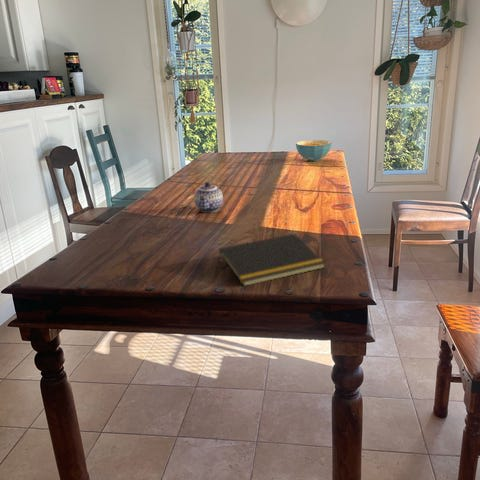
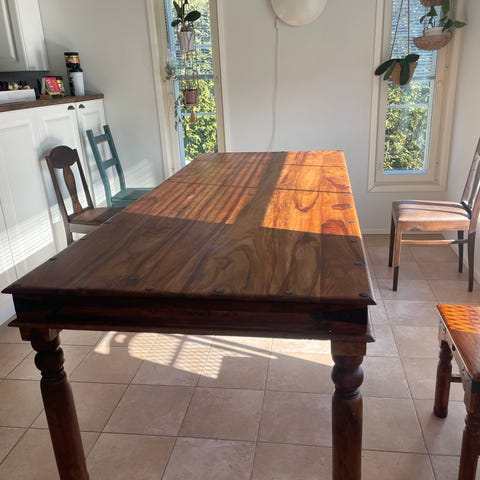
- cereal bowl [295,139,333,162]
- teapot [193,181,224,213]
- notepad [217,233,326,287]
